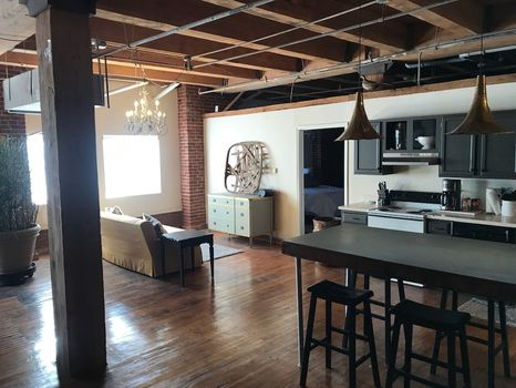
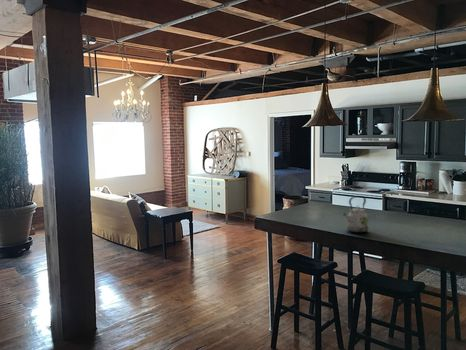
+ kettle [342,195,370,234]
